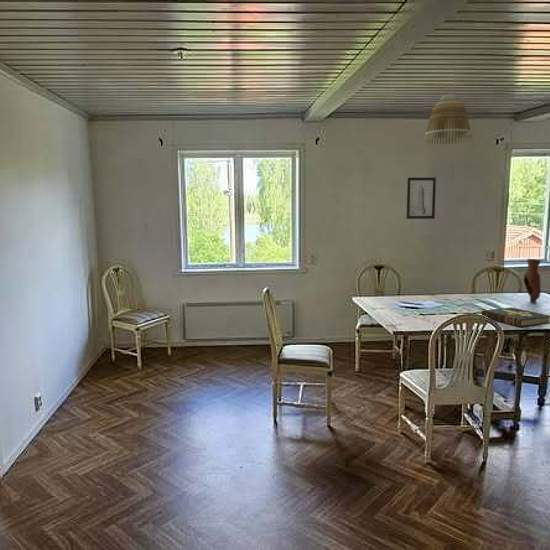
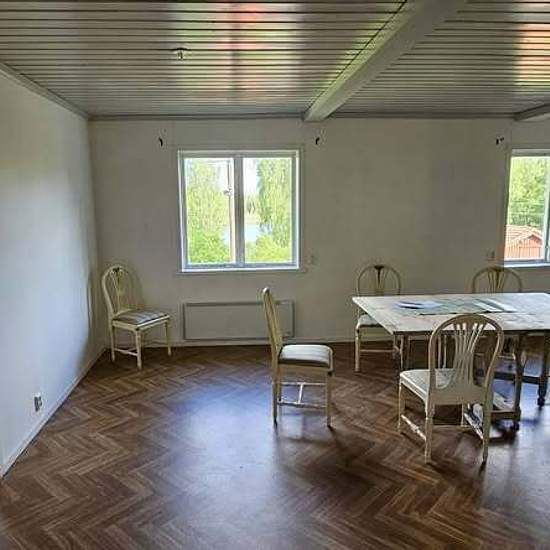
- book [481,306,550,328]
- wall art [406,177,437,220]
- lamp shade [422,93,474,145]
- vase [522,258,542,304]
